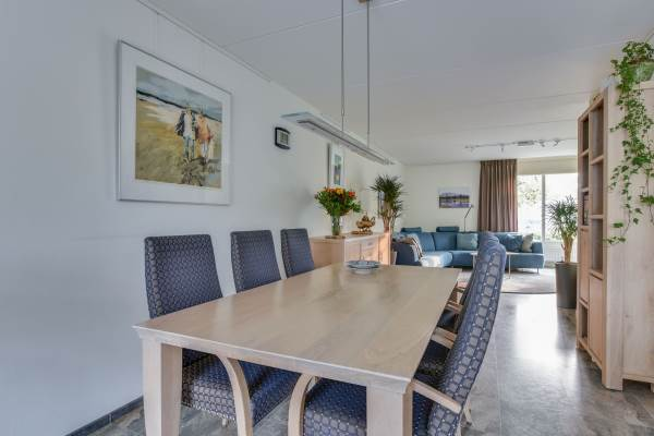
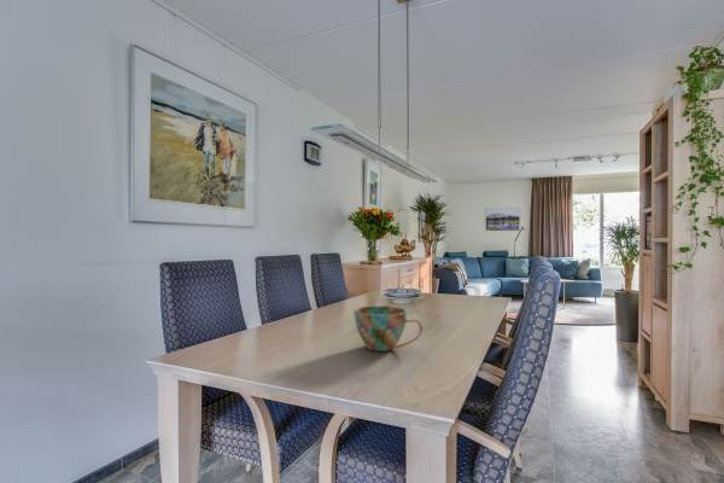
+ cup [352,304,424,353]
